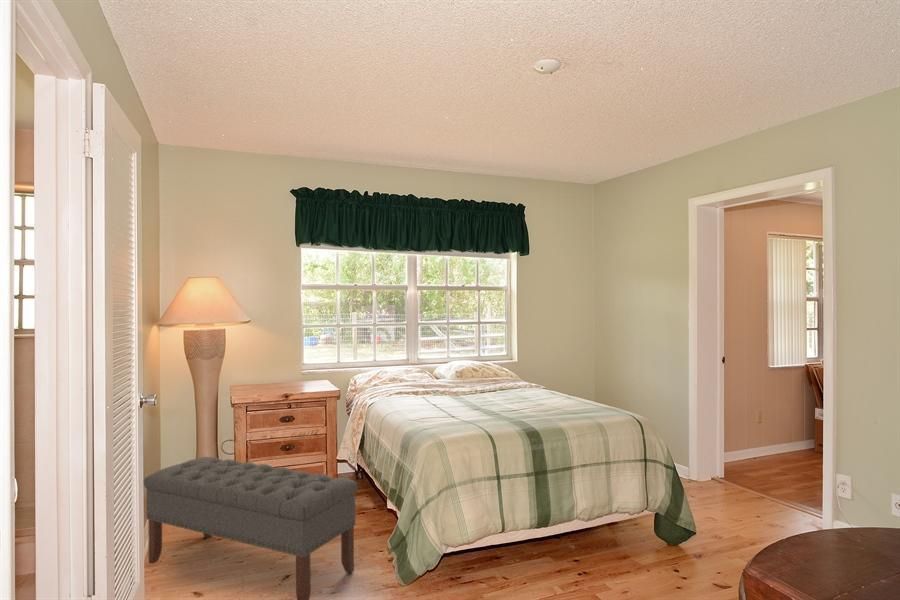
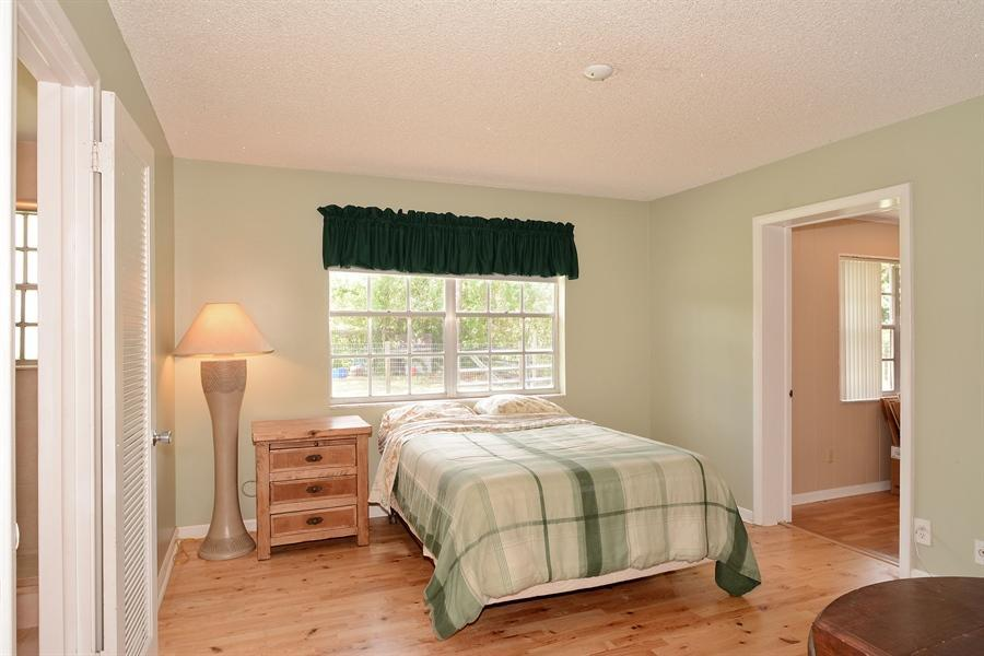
- bench [143,456,359,600]
